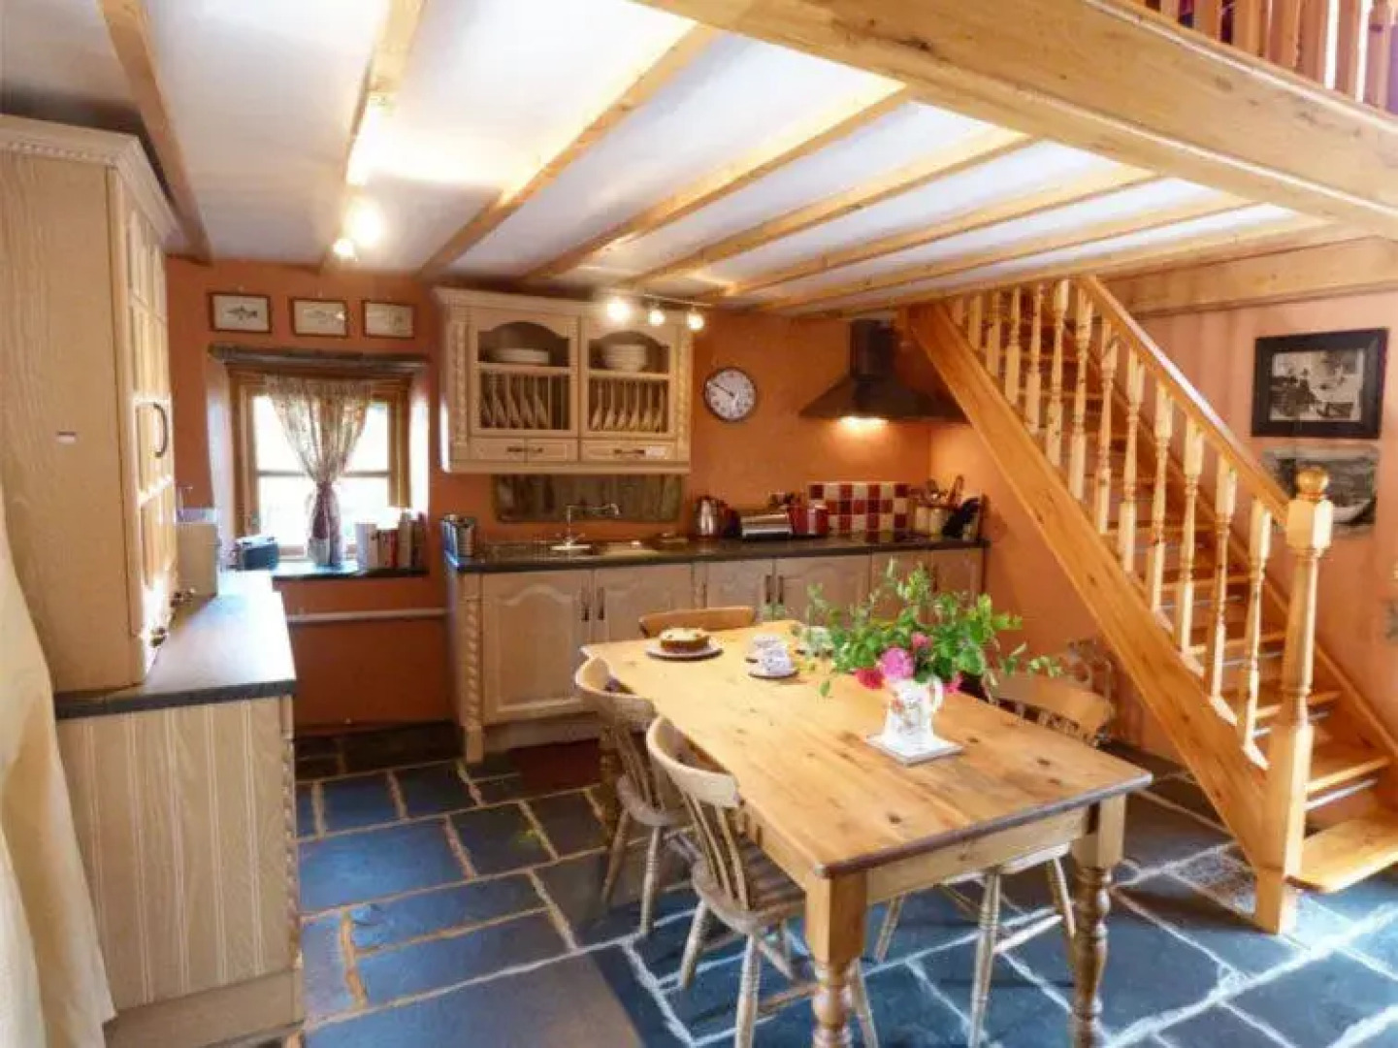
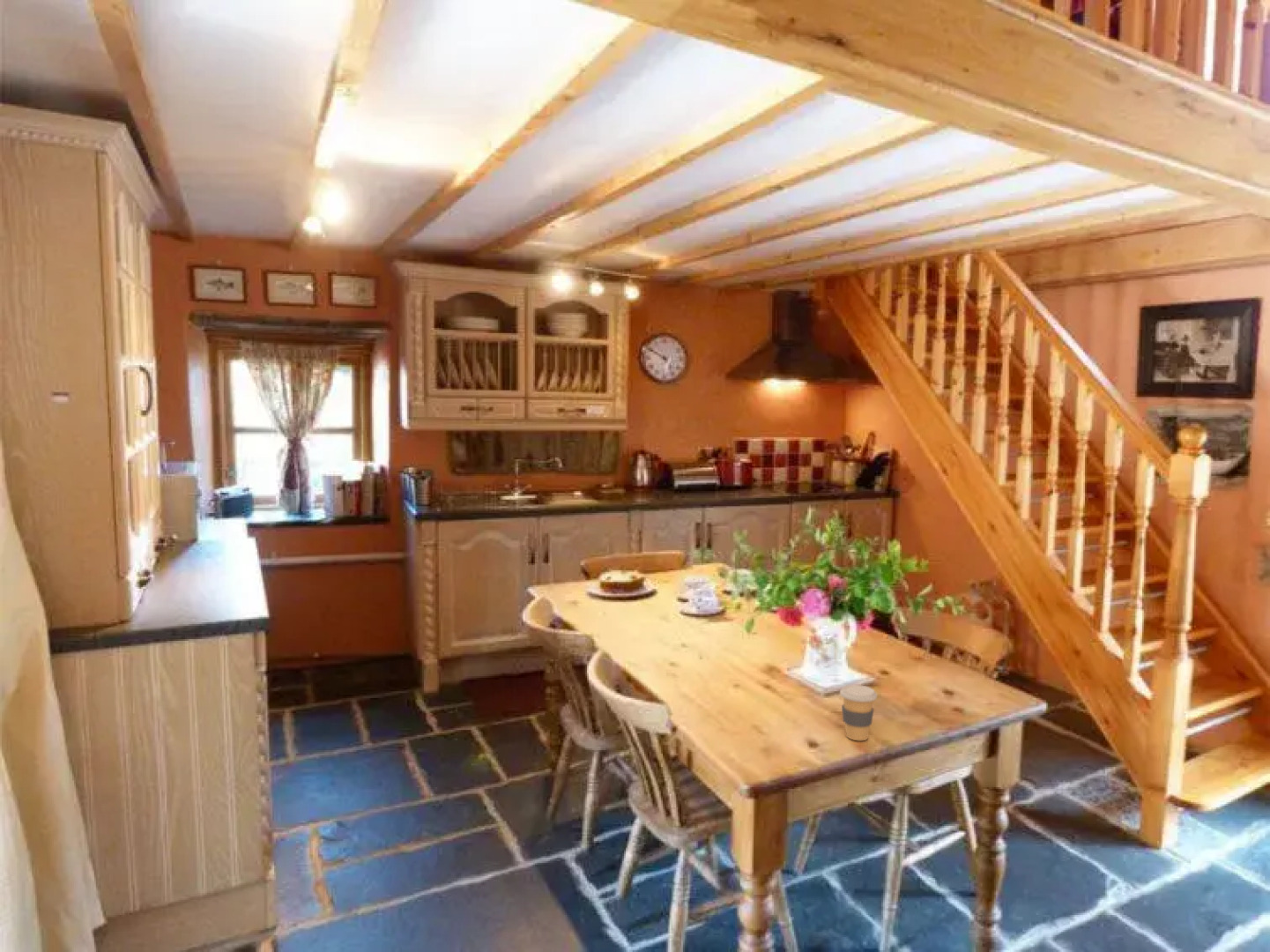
+ coffee cup [839,684,878,741]
